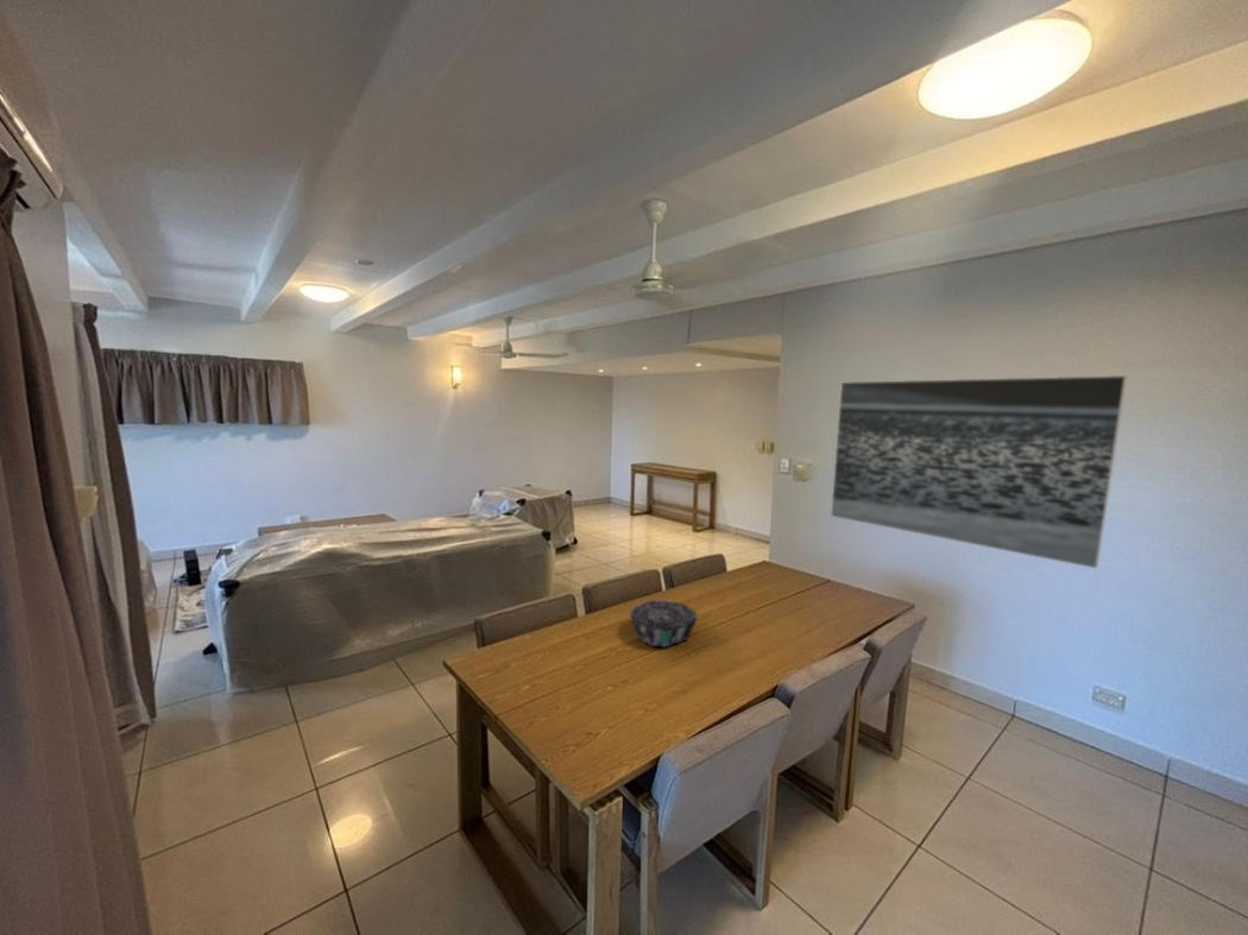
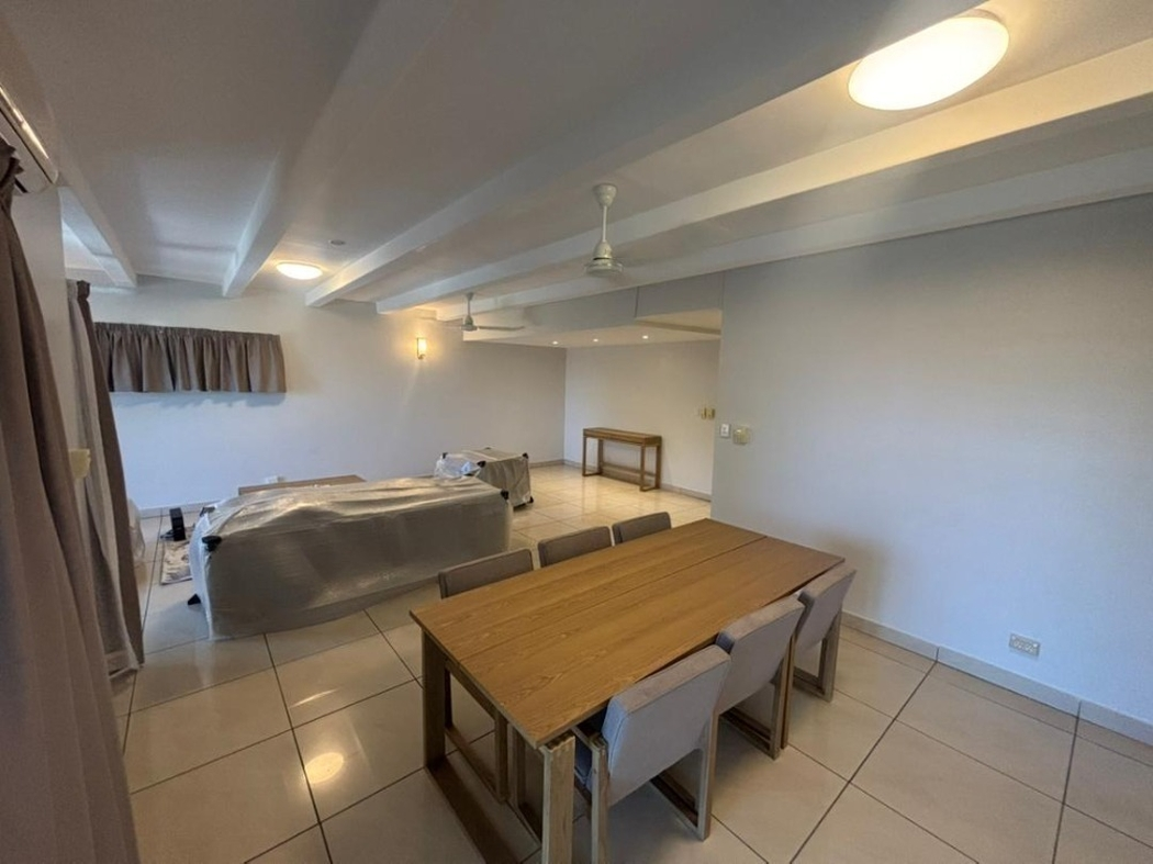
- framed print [830,374,1128,570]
- decorative bowl [628,599,698,649]
